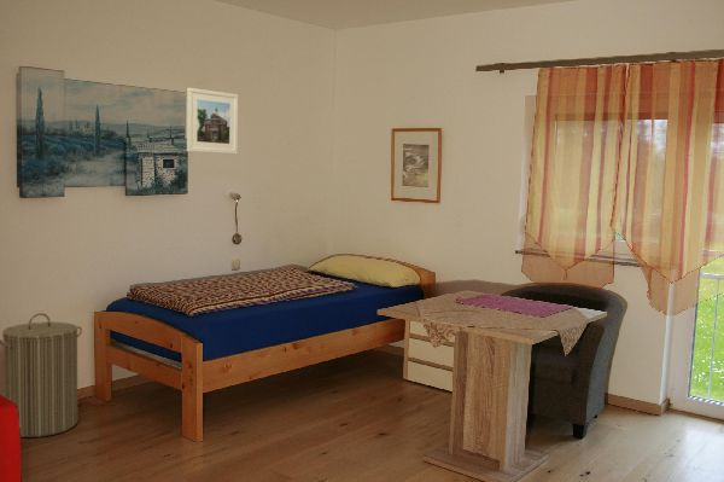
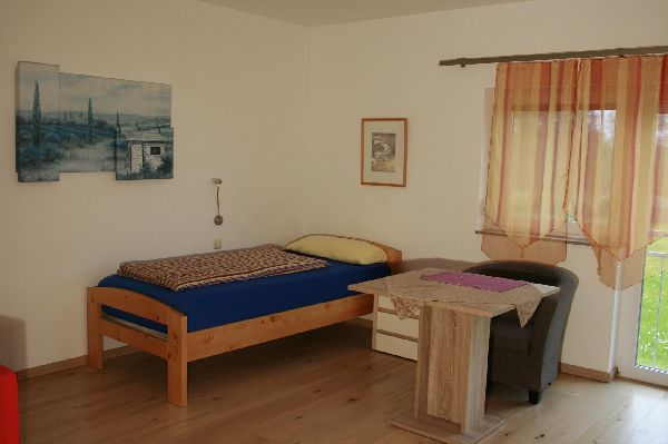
- laundry hamper [0,312,83,439]
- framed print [186,87,239,156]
